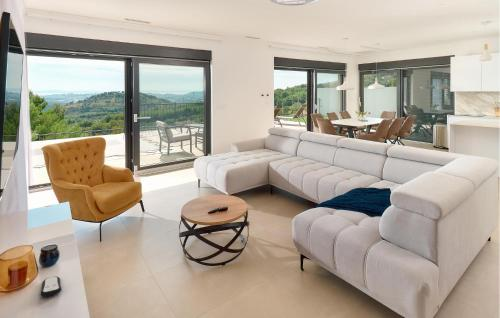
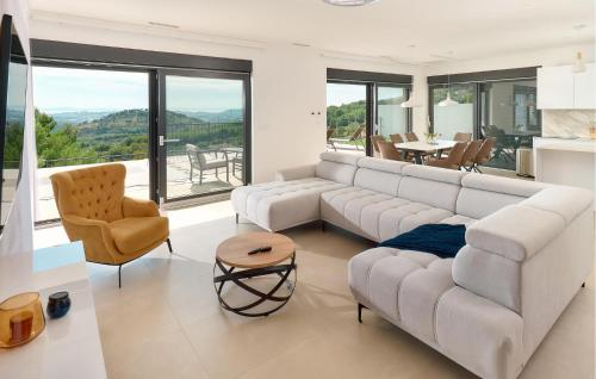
- remote control [40,276,63,297]
